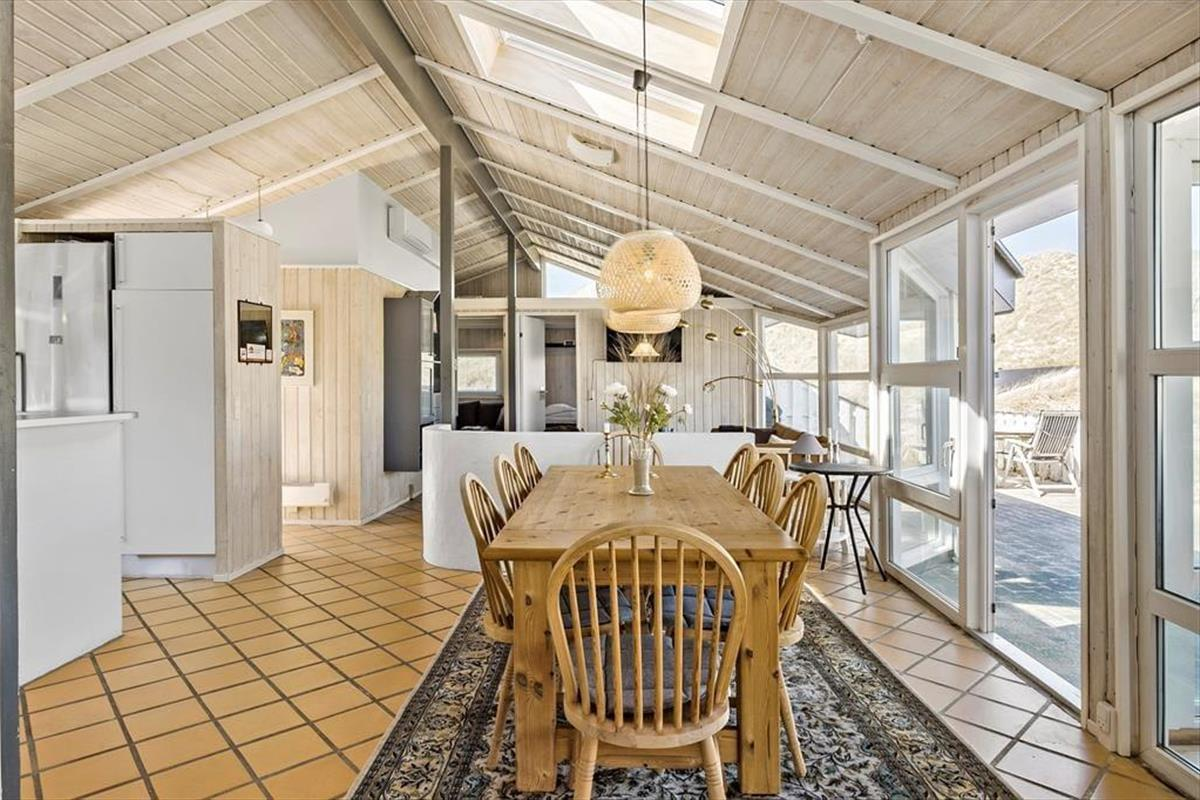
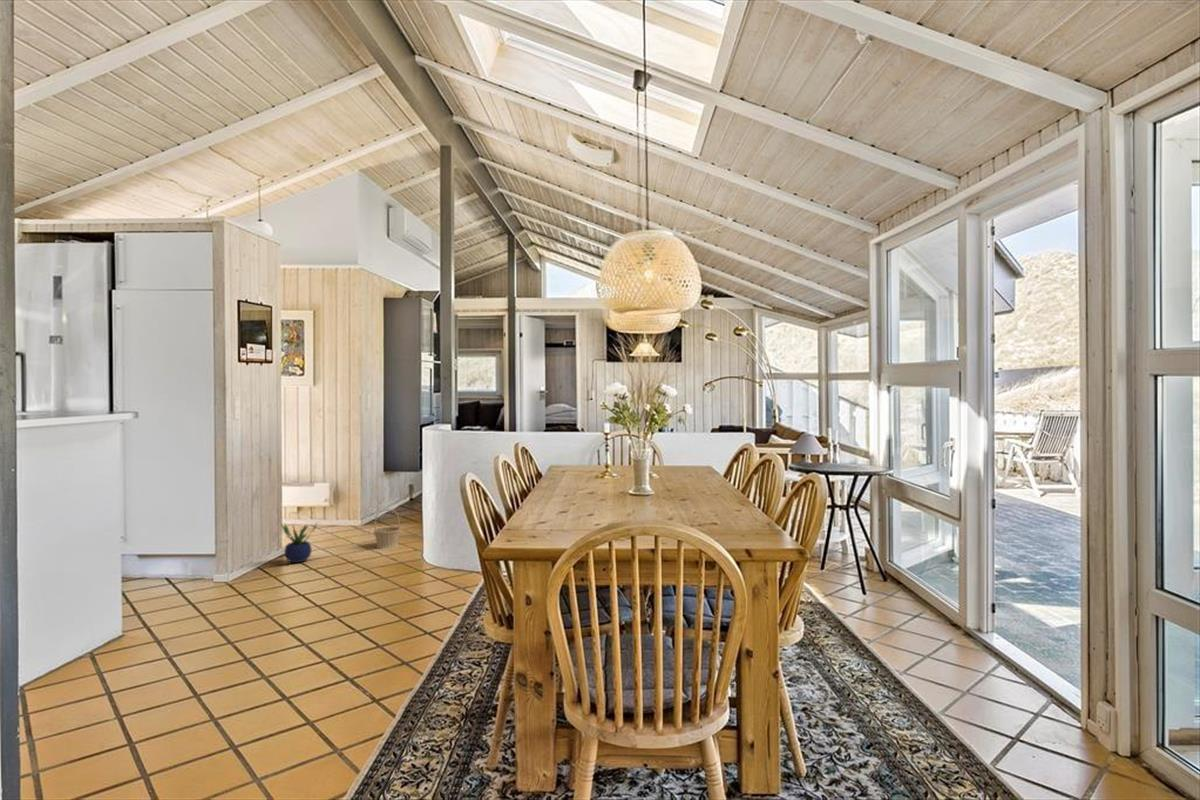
+ basket [373,507,402,550]
+ potted plant [280,521,318,564]
